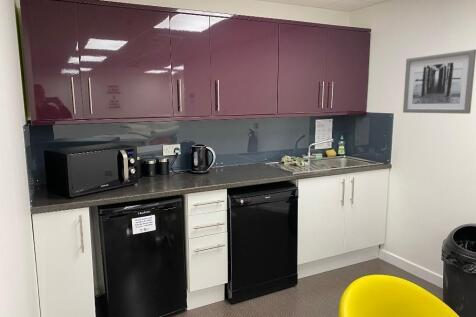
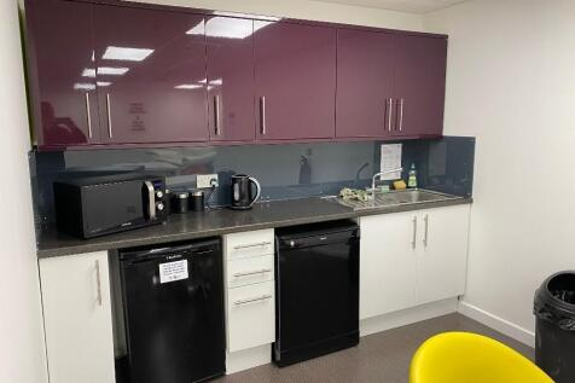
- wall art [402,48,476,115]
